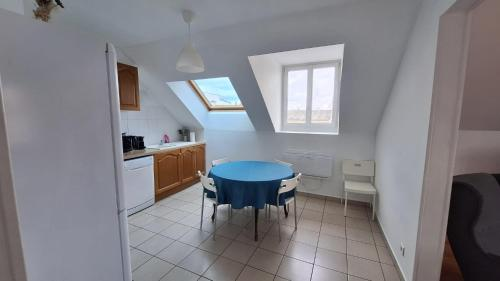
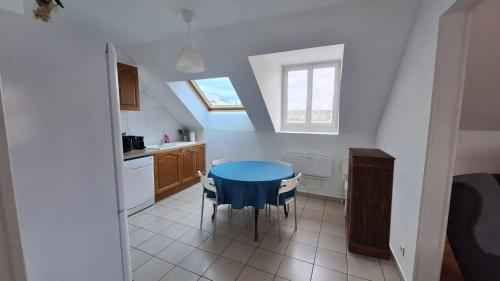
+ cabinet [345,147,397,261]
